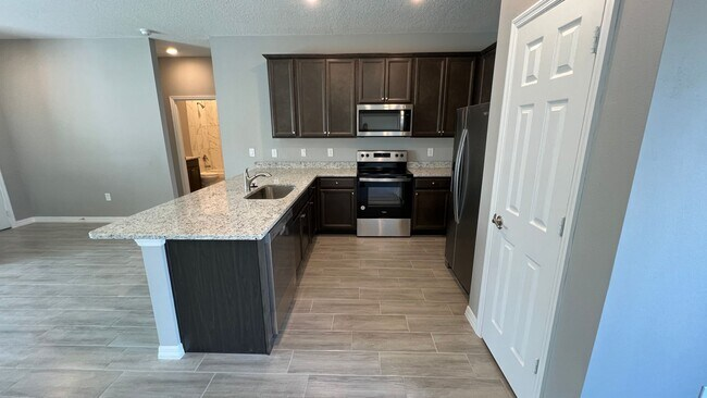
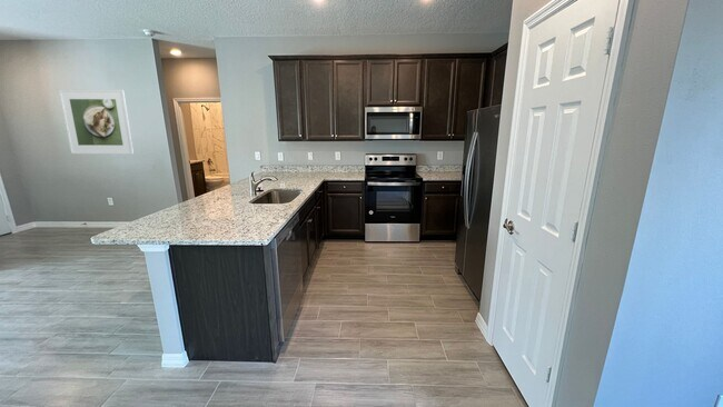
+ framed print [58,89,135,155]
